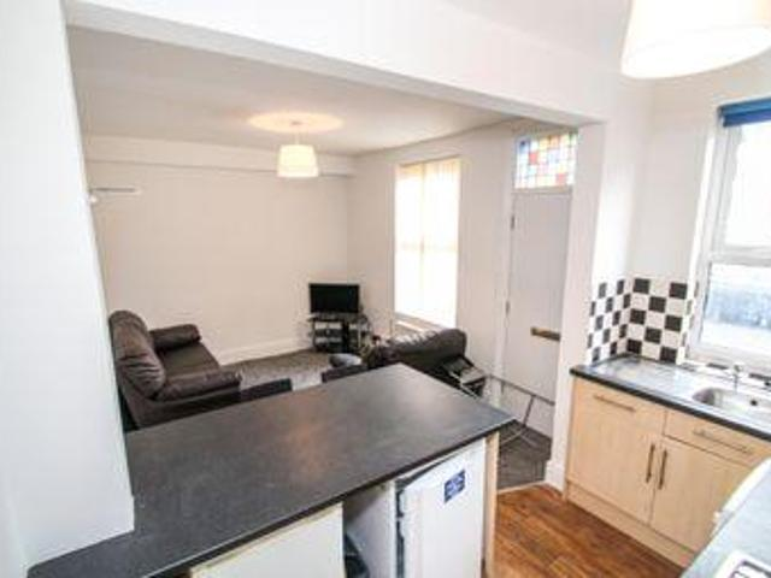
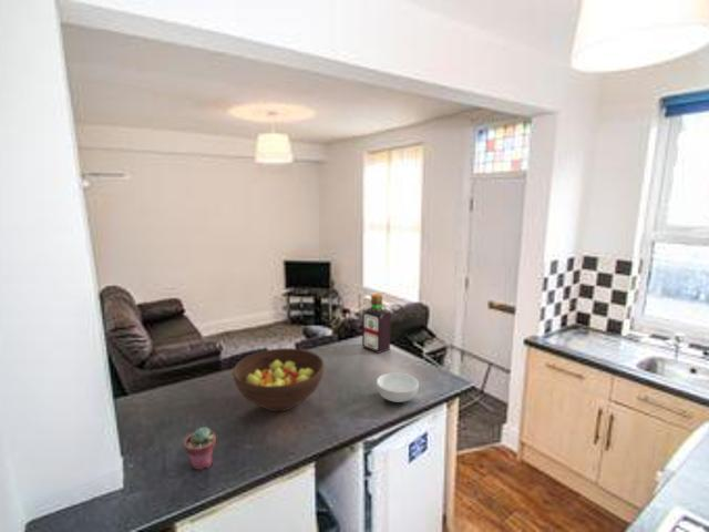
+ potted succulent [183,427,217,471]
+ bottle [361,293,392,355]
+ cereal bowl [376,371,420,403]
+ fruit bowl [232,347,325,412]
